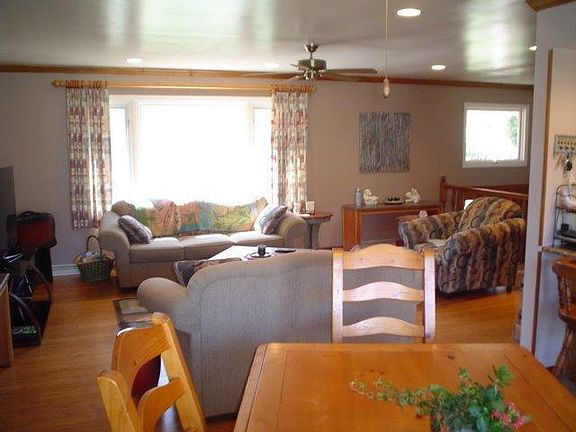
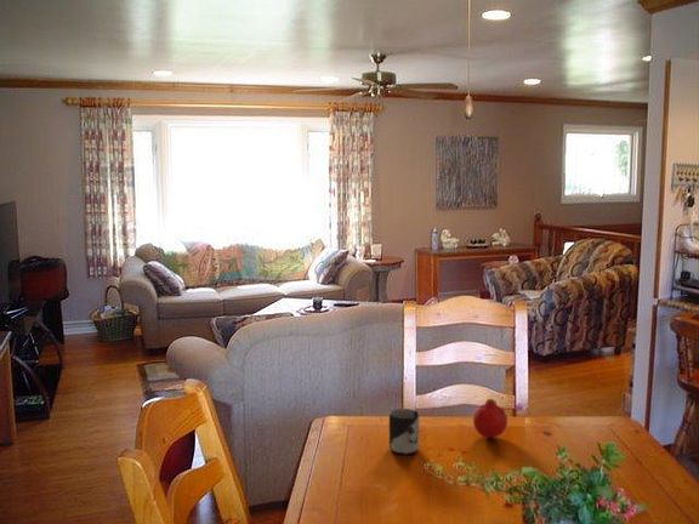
+ fruit [472,398,508,439]
+ cup [388,408,420,456]
